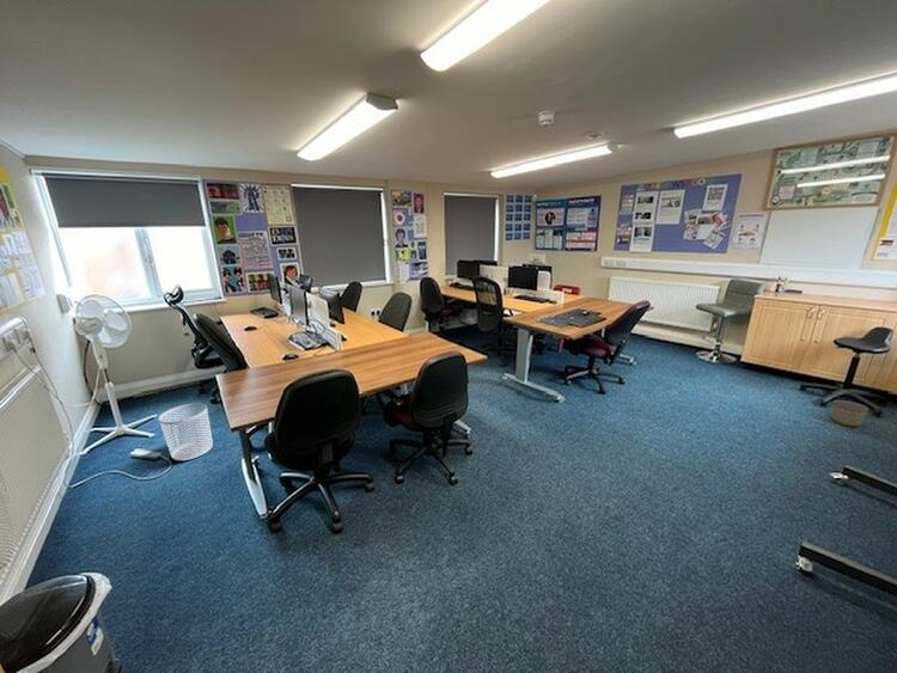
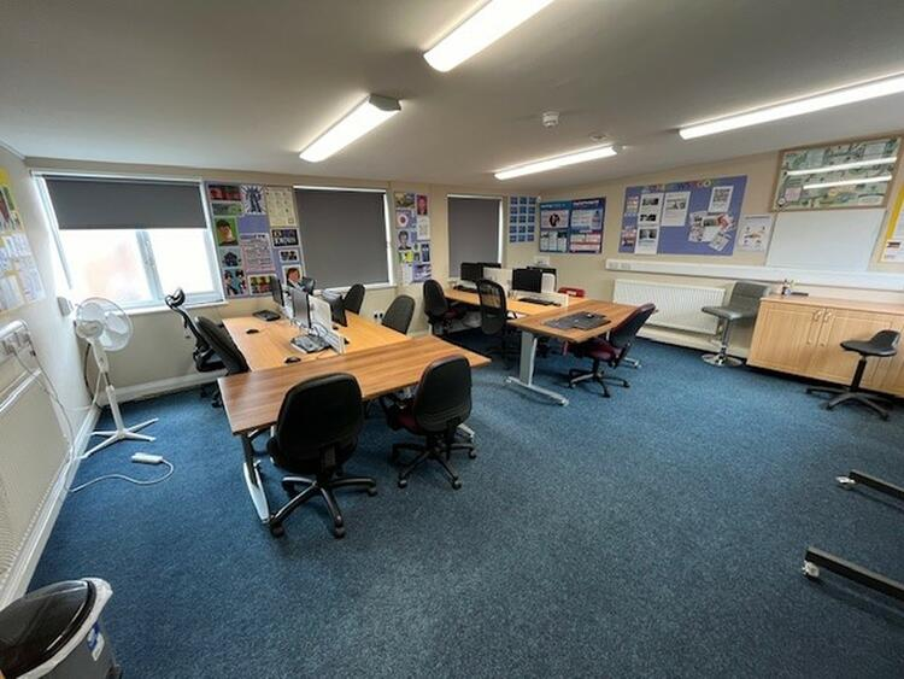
- waste bin [158,403,214,461]
- planter [830,399,869,428]
